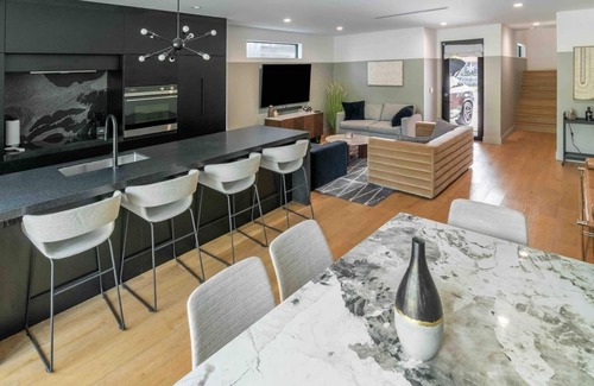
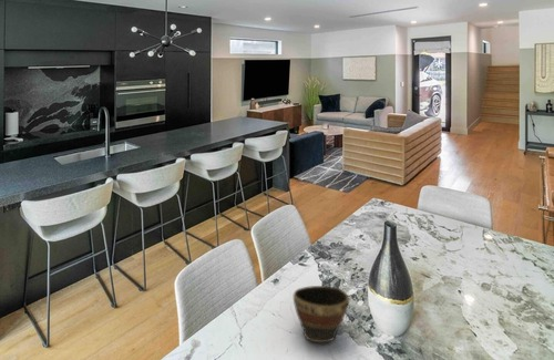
+ bowl [293,285,350,343]
